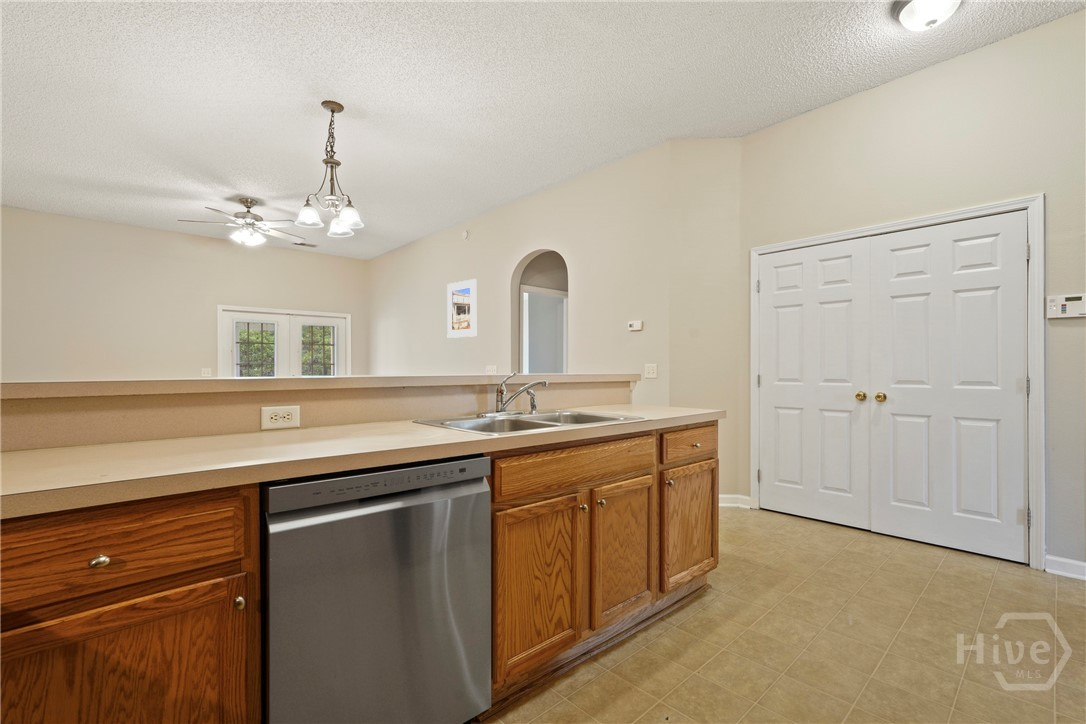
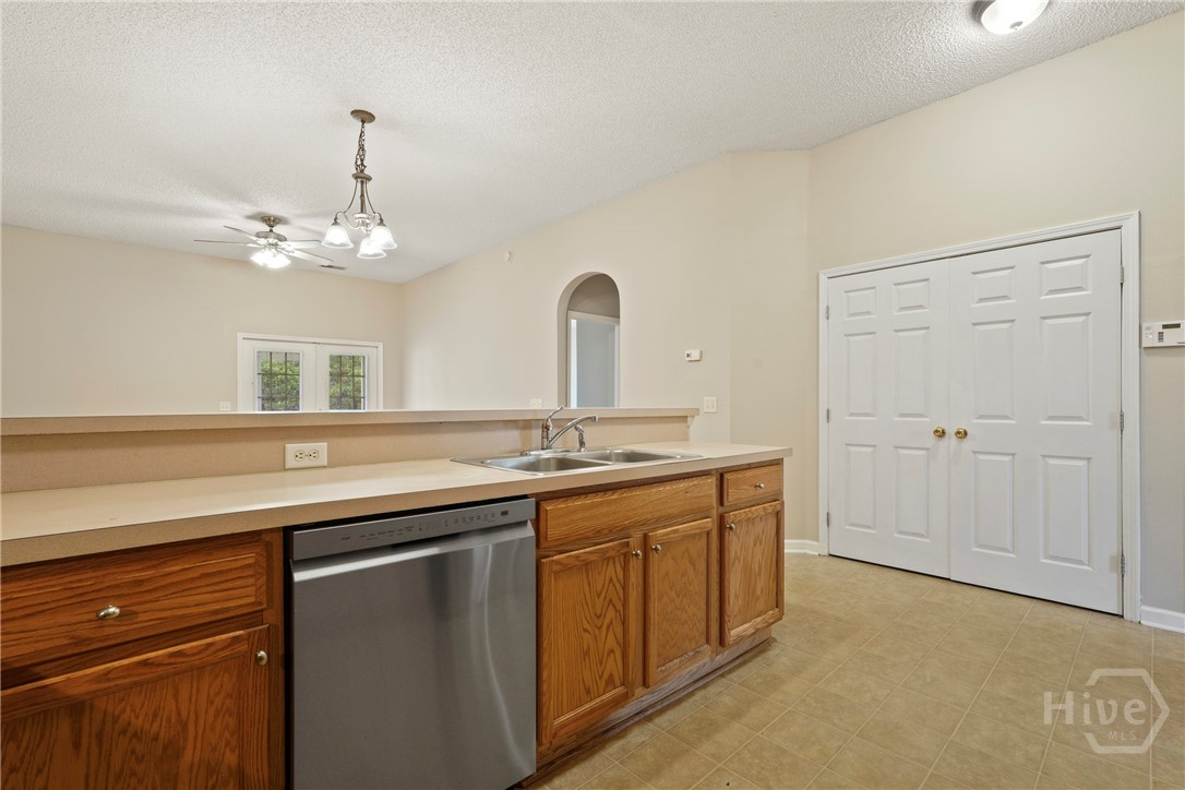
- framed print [446,278,477,339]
